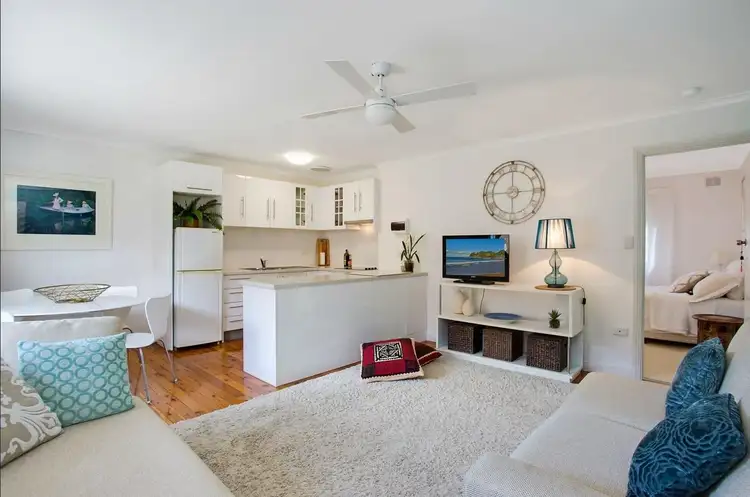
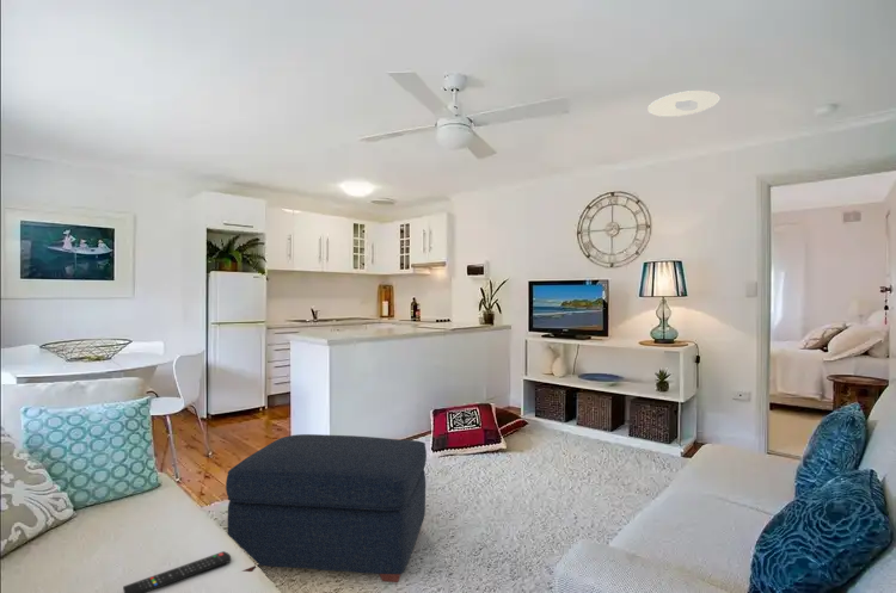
+ ottoman [225,433,428,583]
+ remote control [122,550,232,593]
+ recessed light [646,89,720,118]
